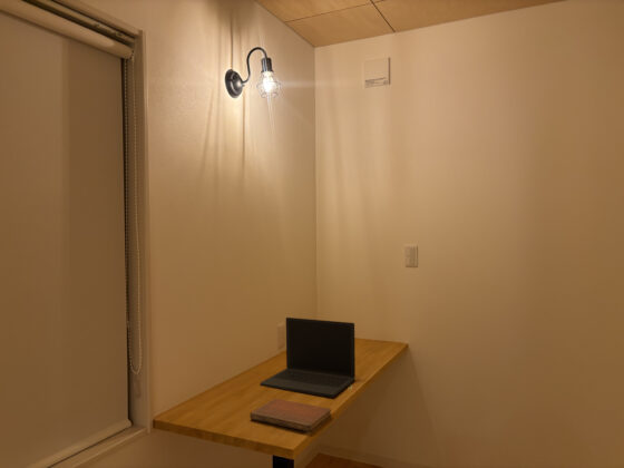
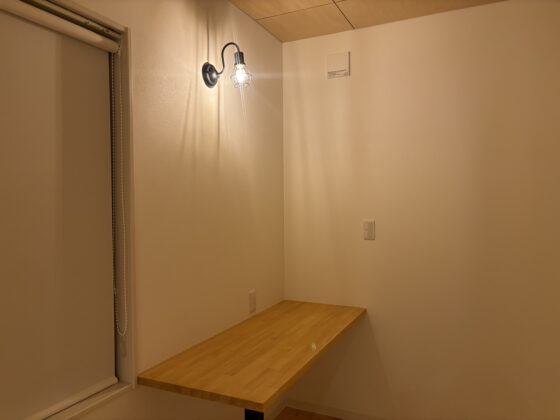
- notebook [248,398,332,433]
- laptop [259,316,357,398]
